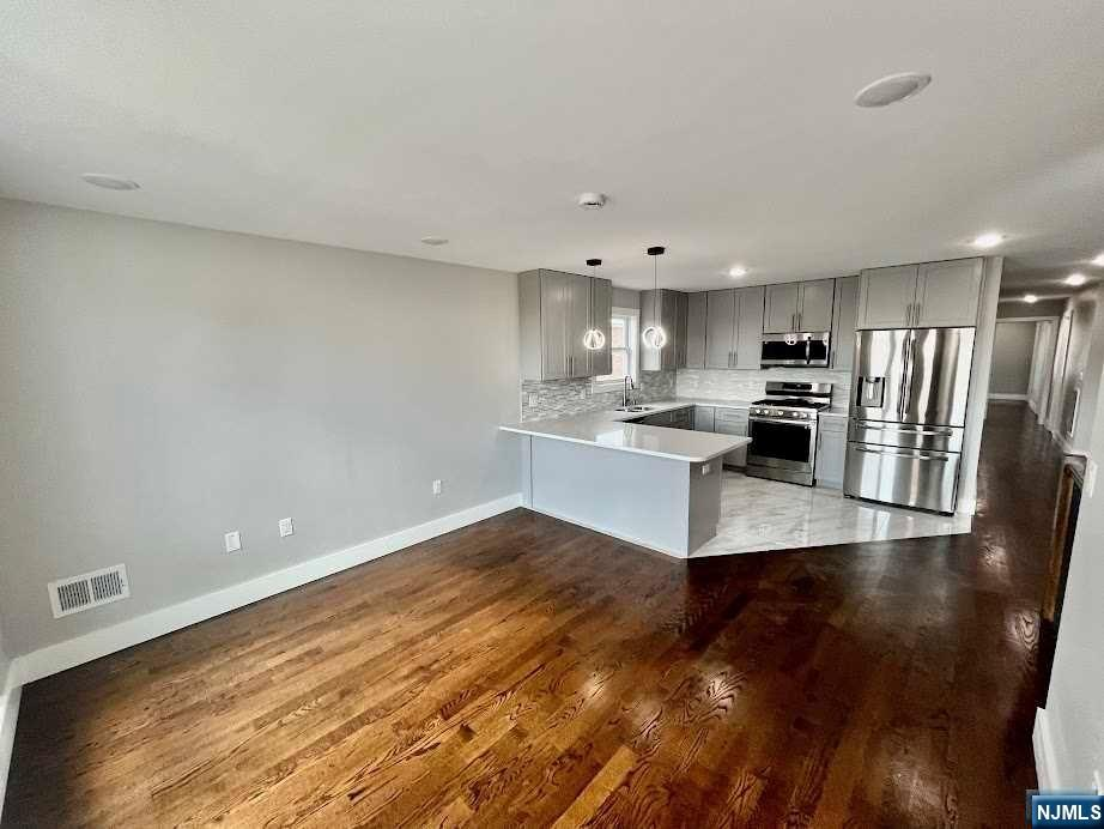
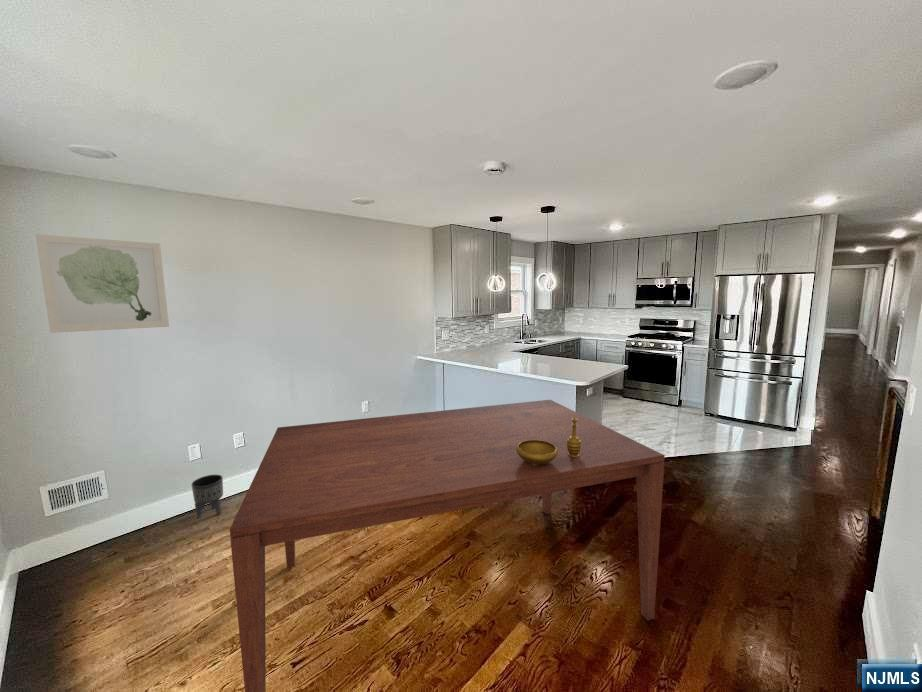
+ dining table [229,399,666,692]
+ decorative bowl [516,418,581,465]
+ wall art [34,233,170,334]
+ planter [191,474,224,519]
